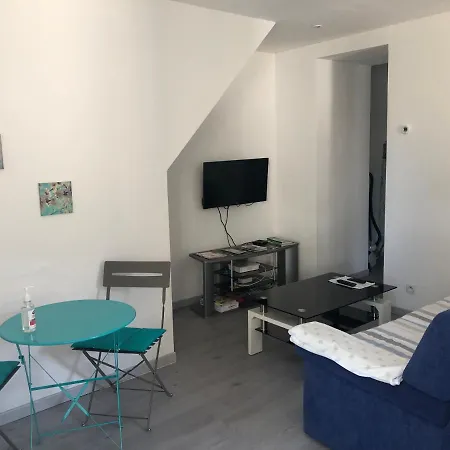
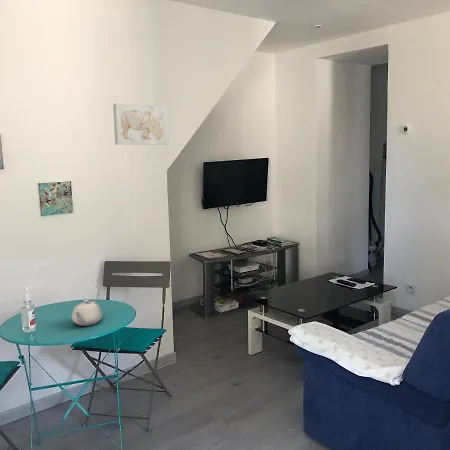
+ teapot [70,299,103,327]
+ wall art [112,103,170,146]
